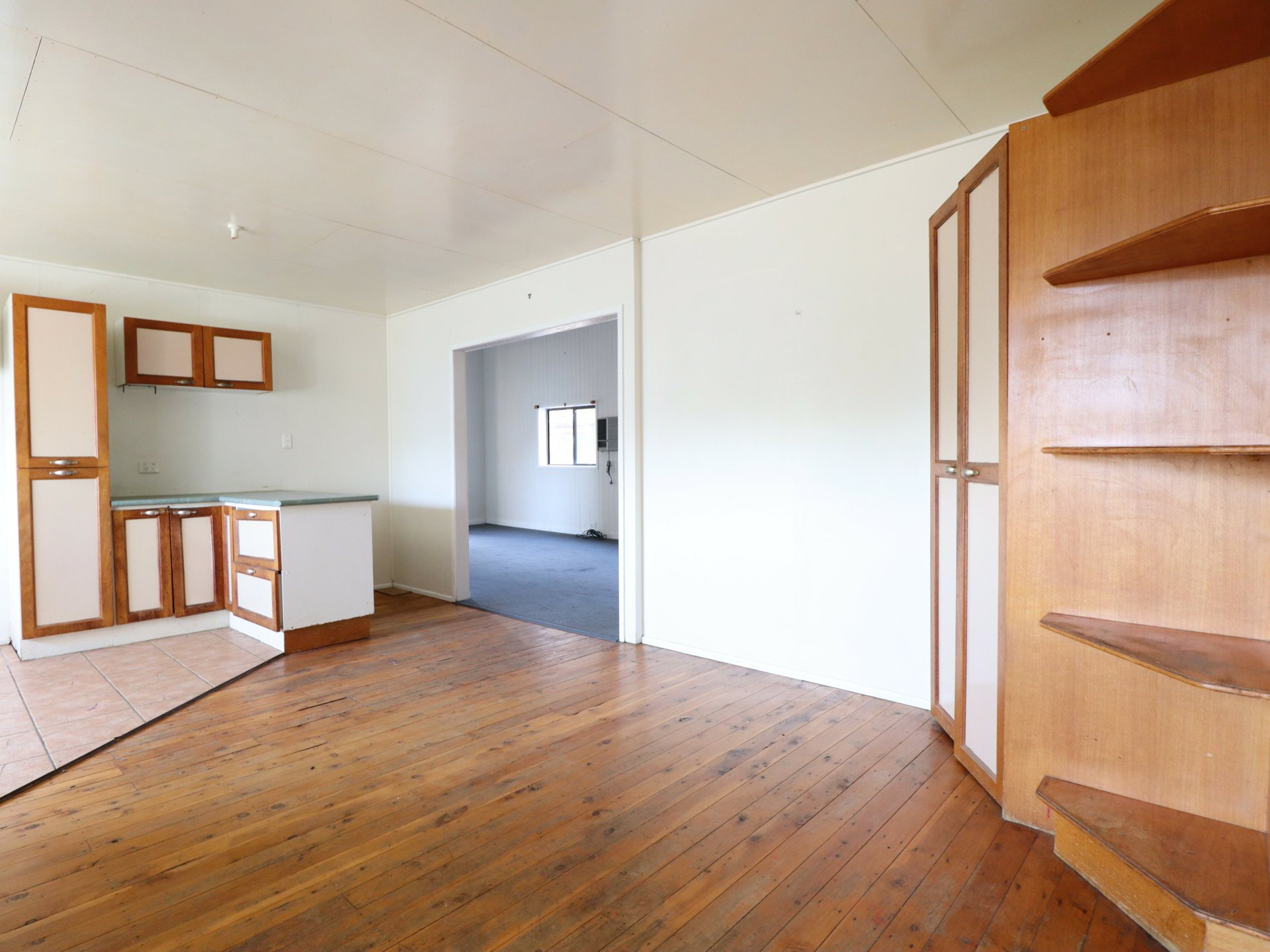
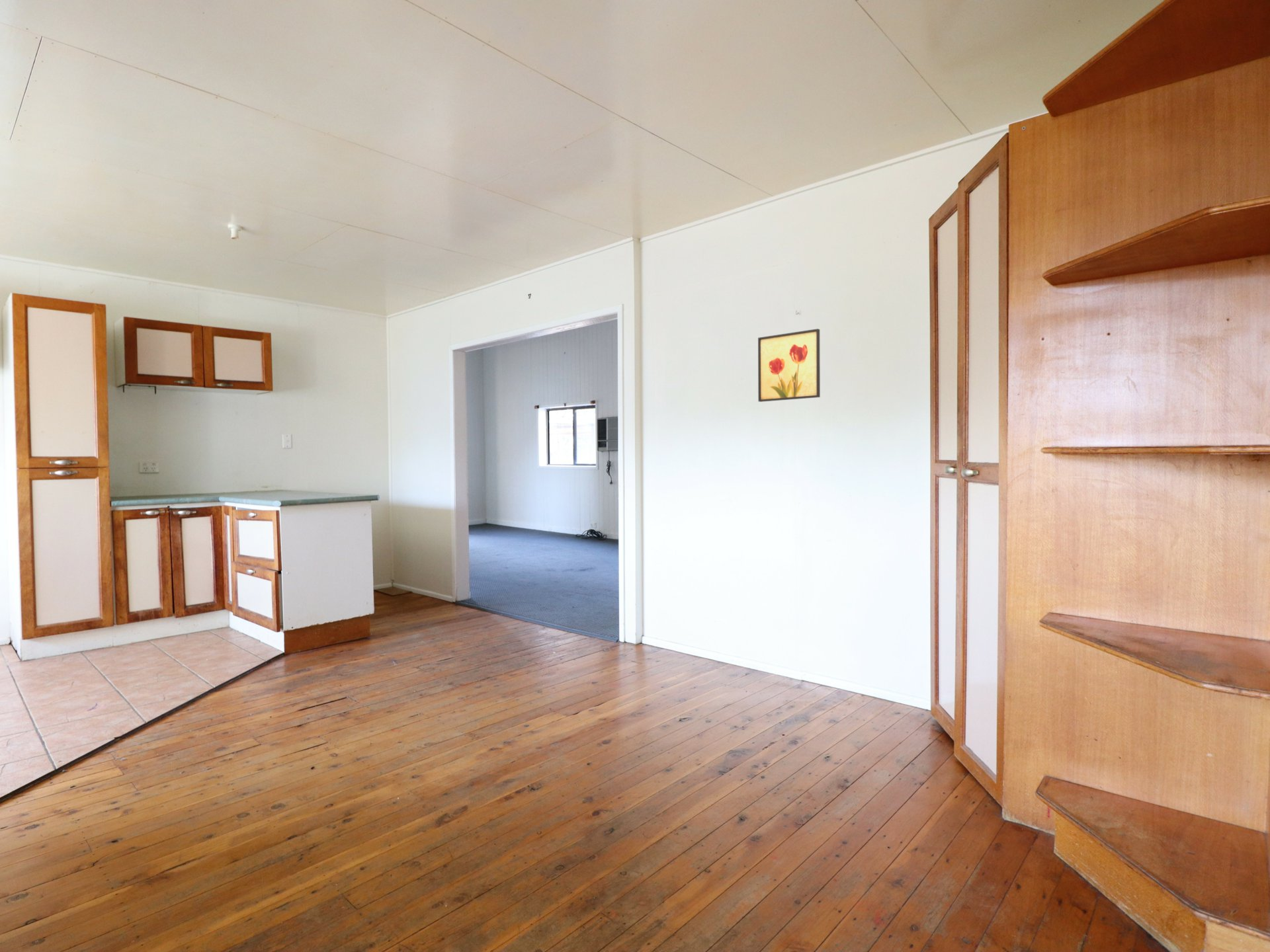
+ wall art [757,328,821,403]
